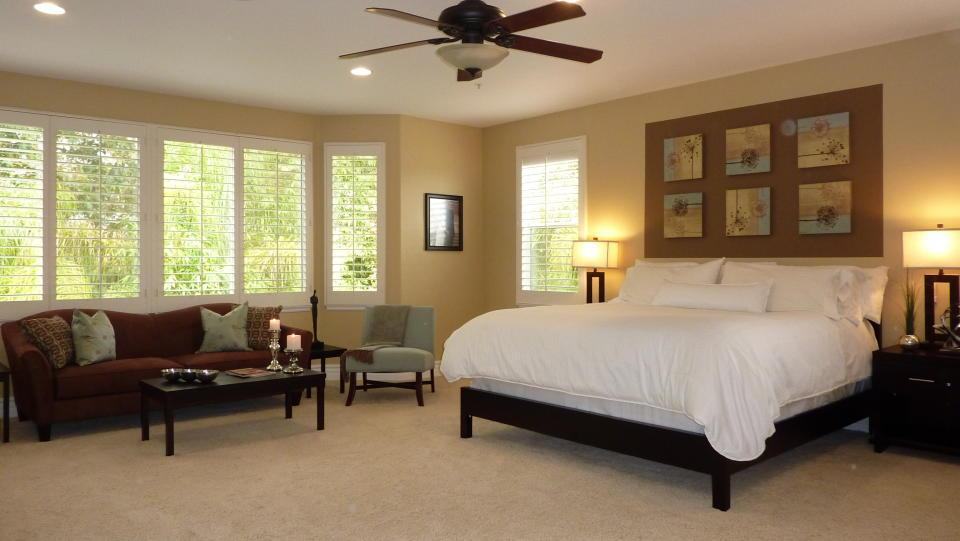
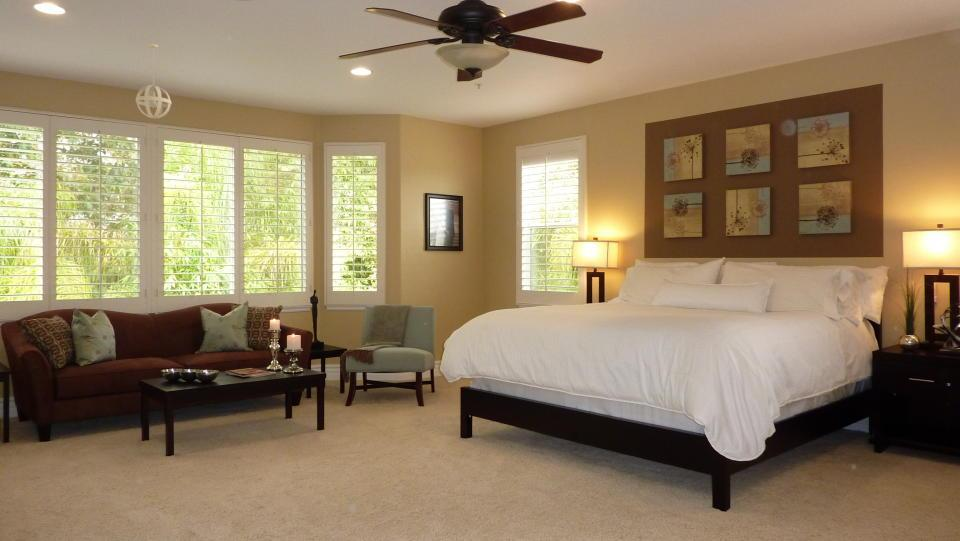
+ pendant light [135,43,172,120]
